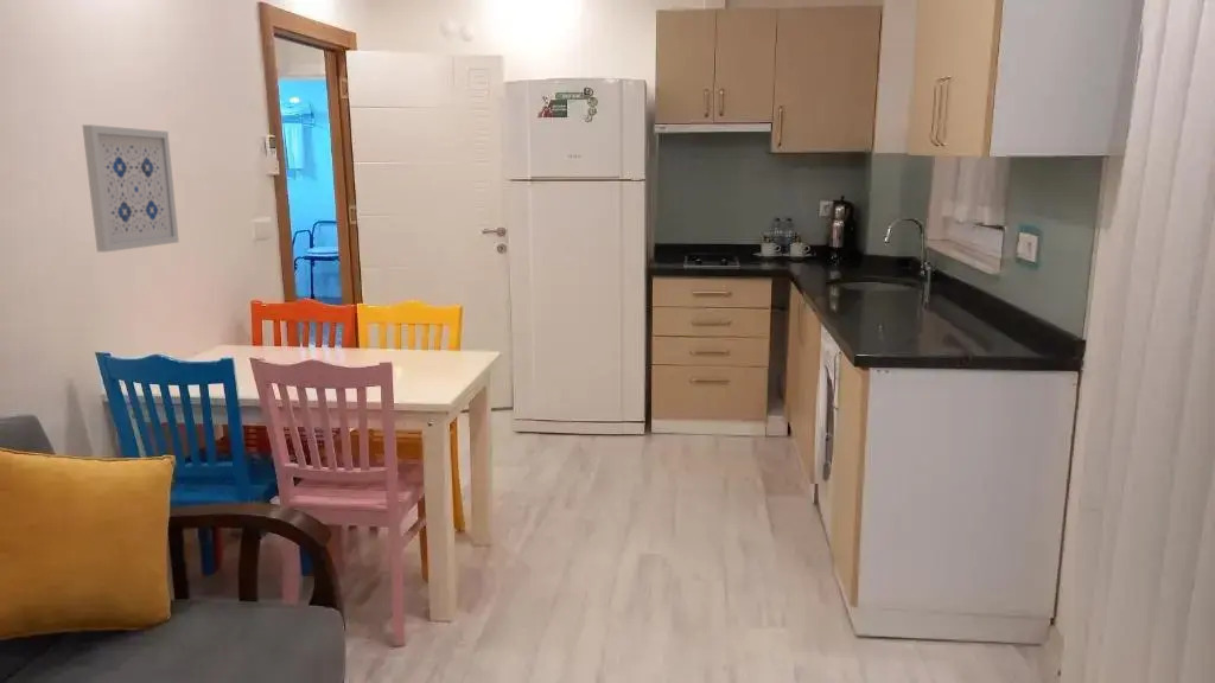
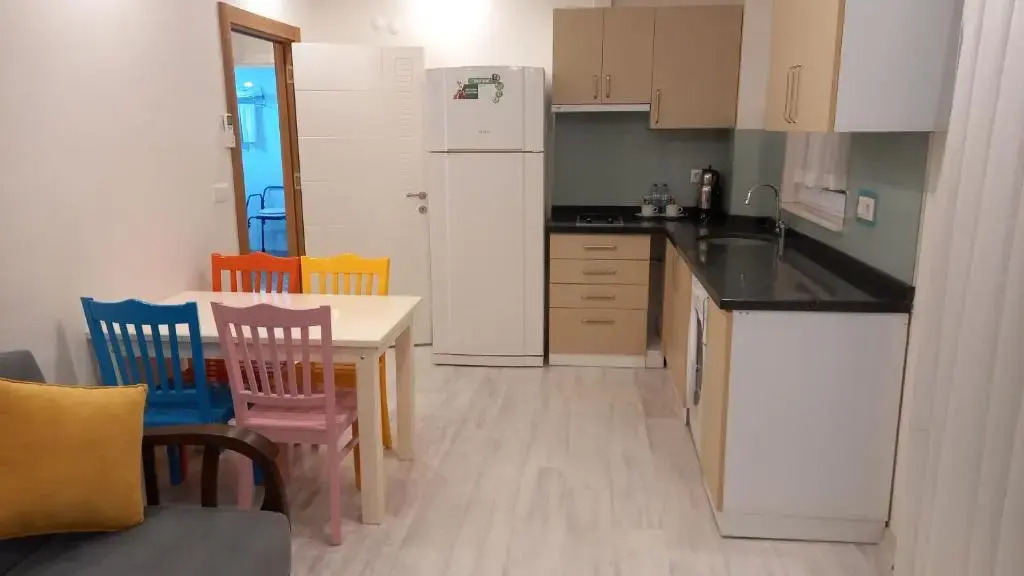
- wall art [81,123,180,253]
